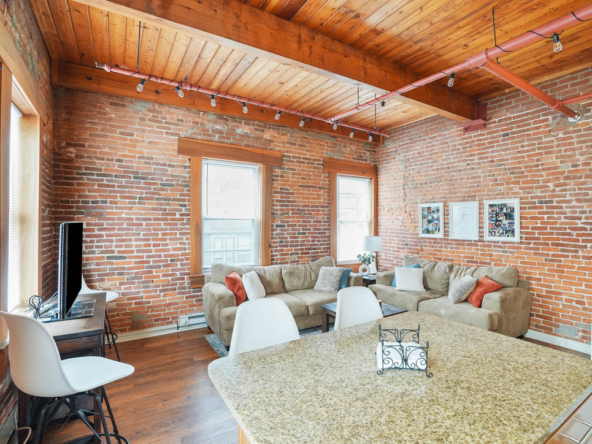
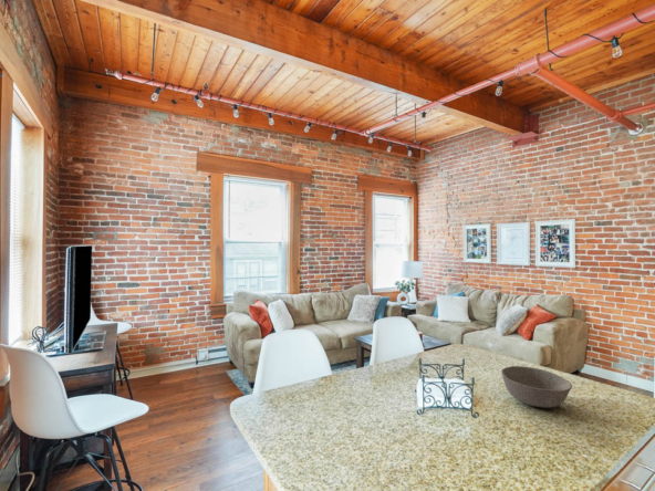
+ bowl [500,365,573,409]
